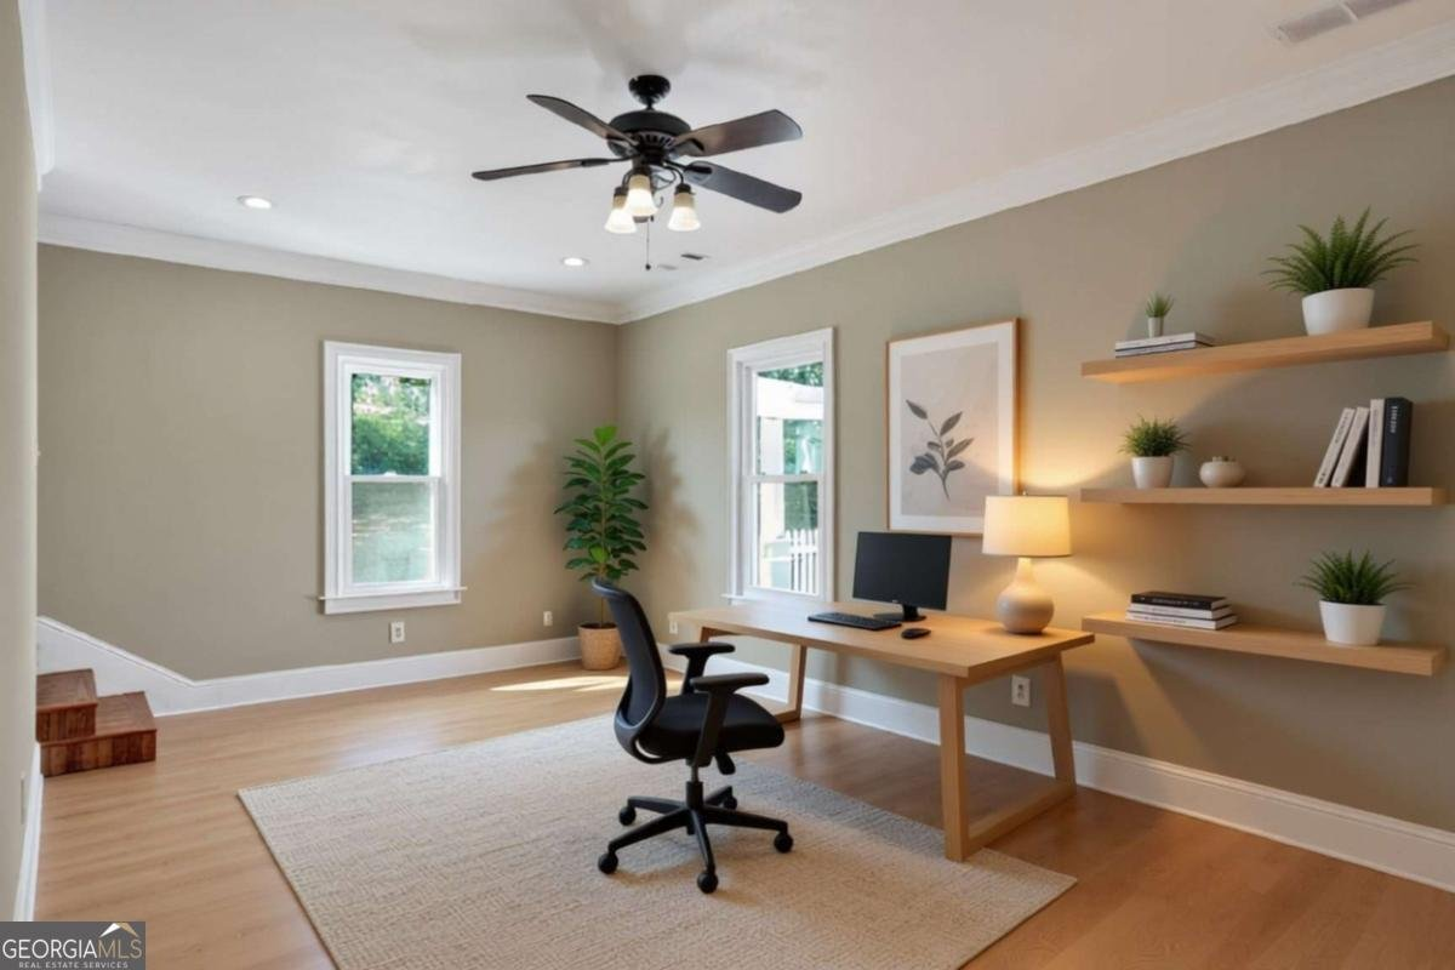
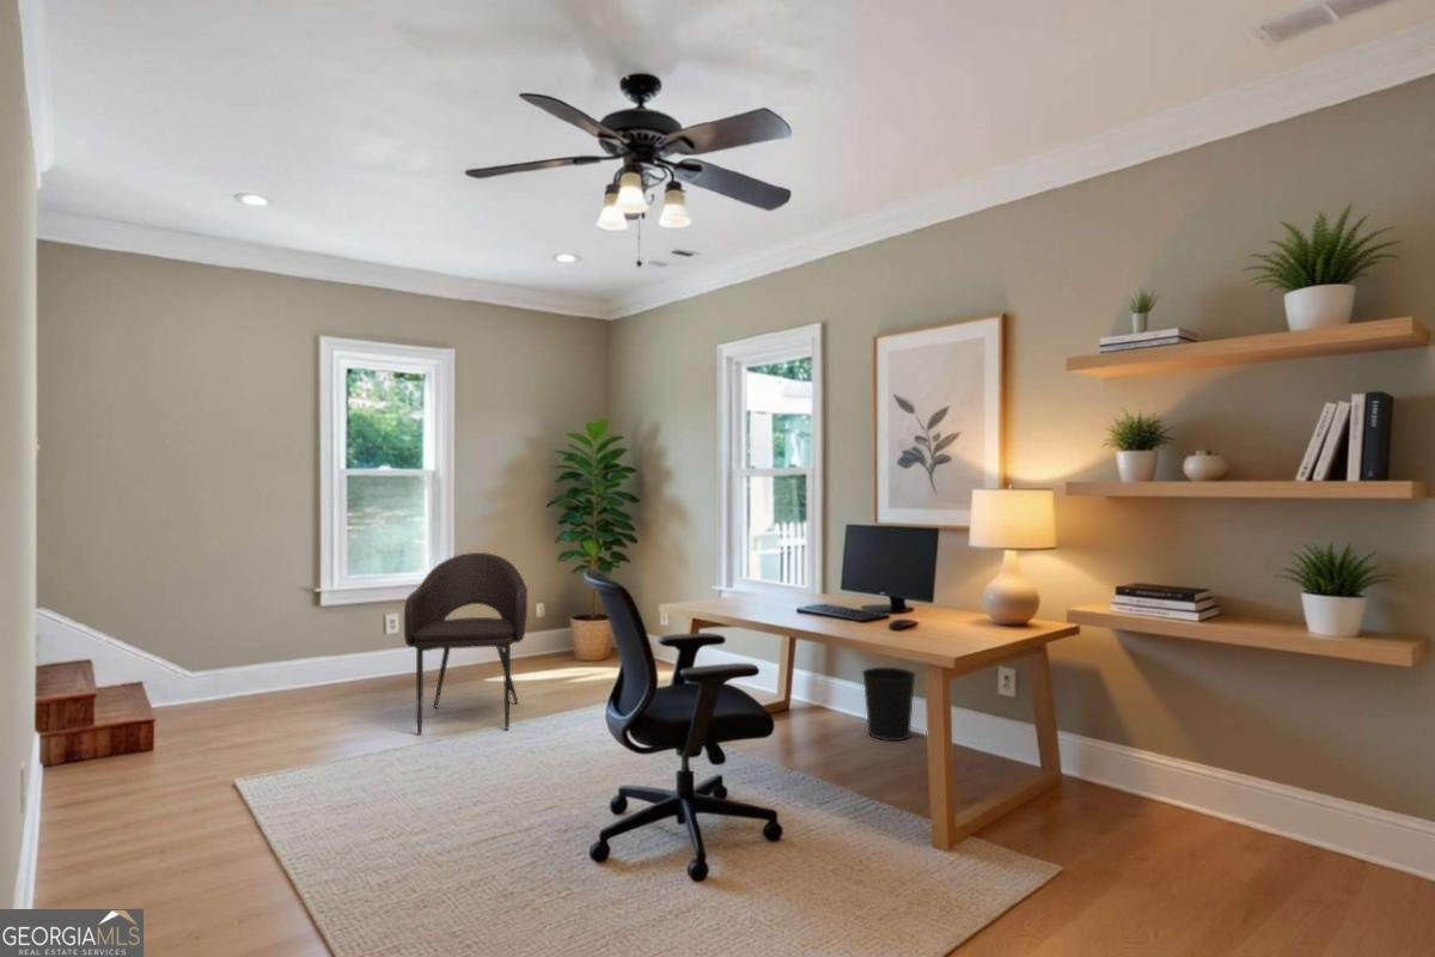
+ wastebasket [861,666,917,742]
+ armchair [403,551,529,736]
